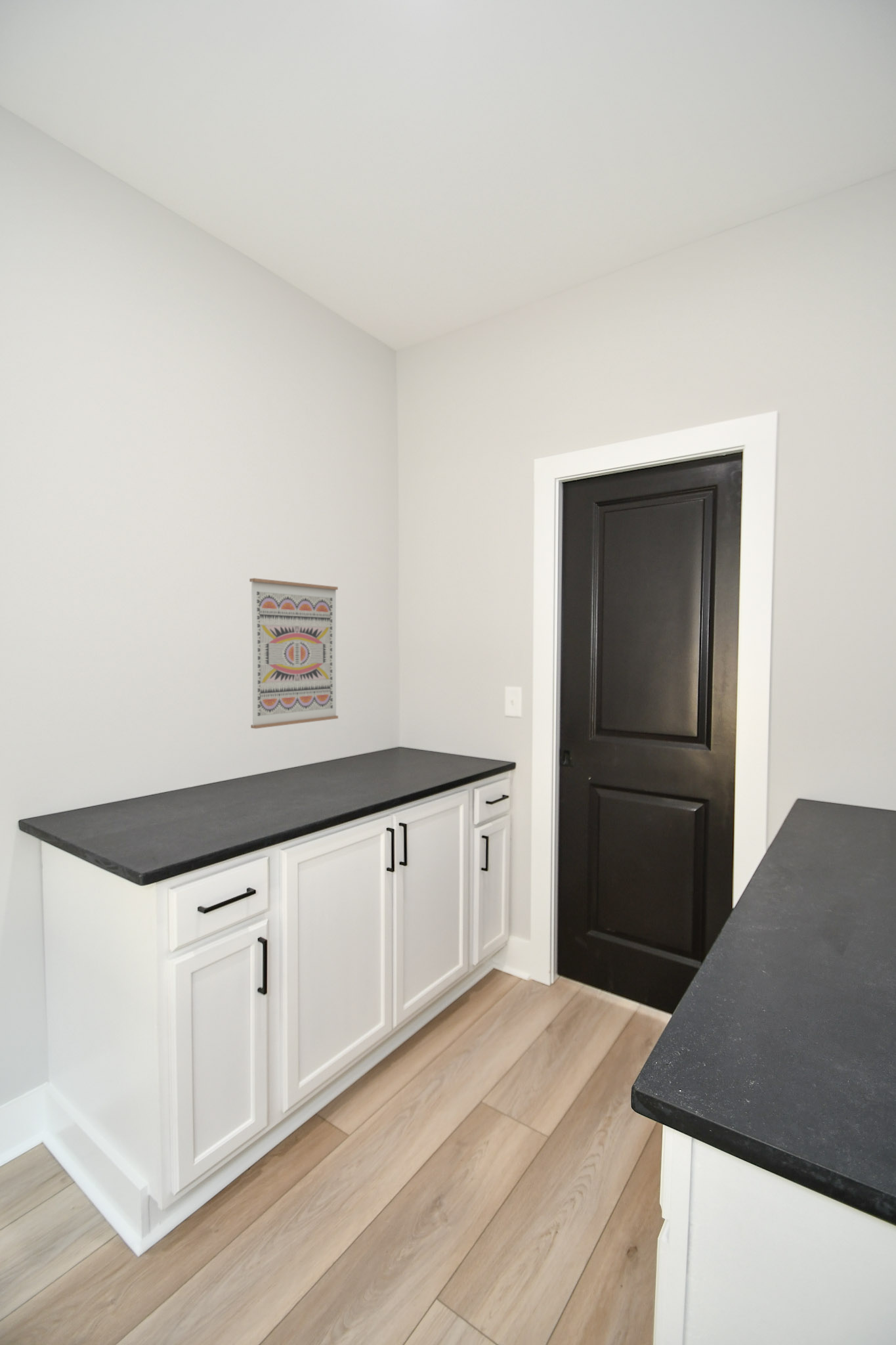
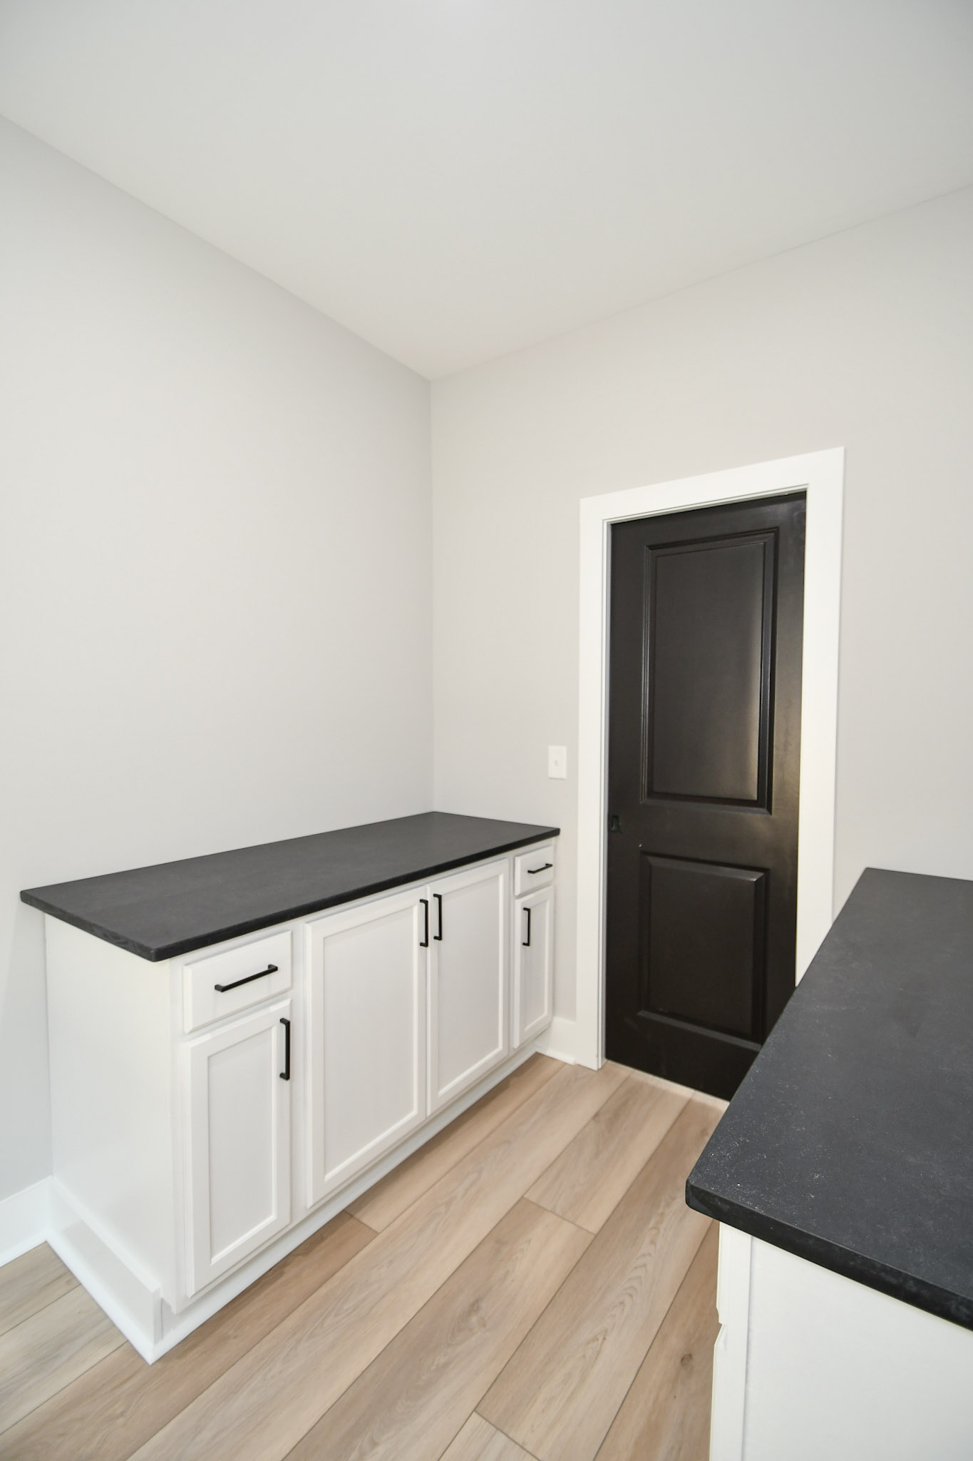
- wall art [249,577,339,730]
